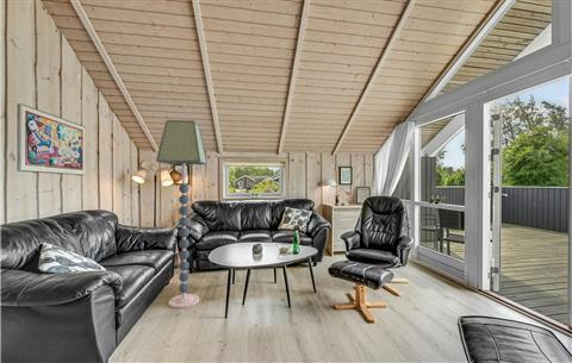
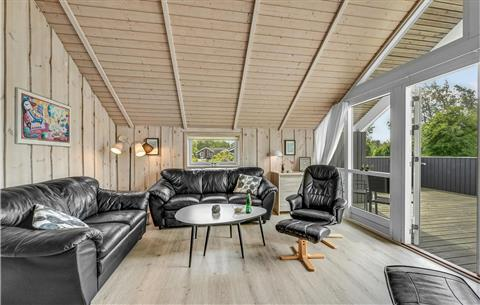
- floor lamp [155,119,209,309]
